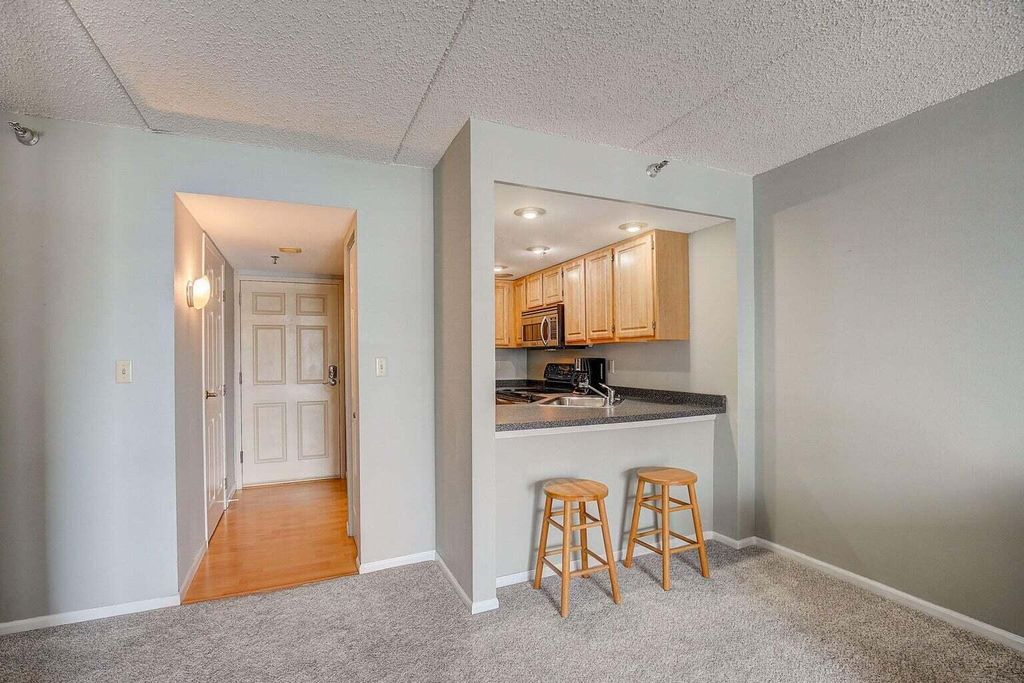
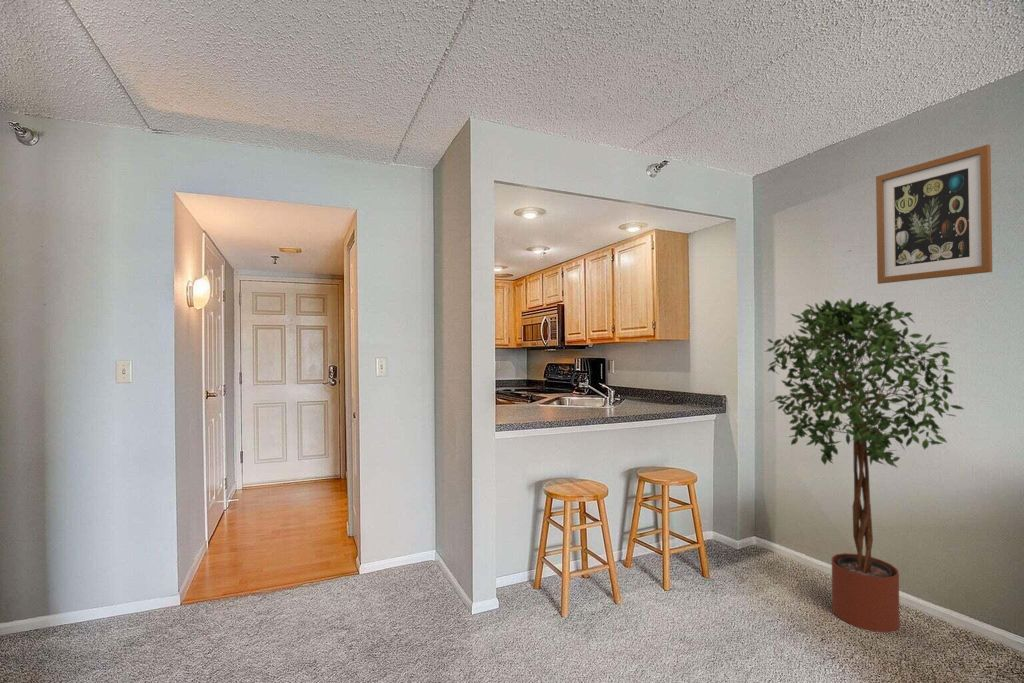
+ wall art [875,143,993,285]
+ potted tree [765,297,965,633]
